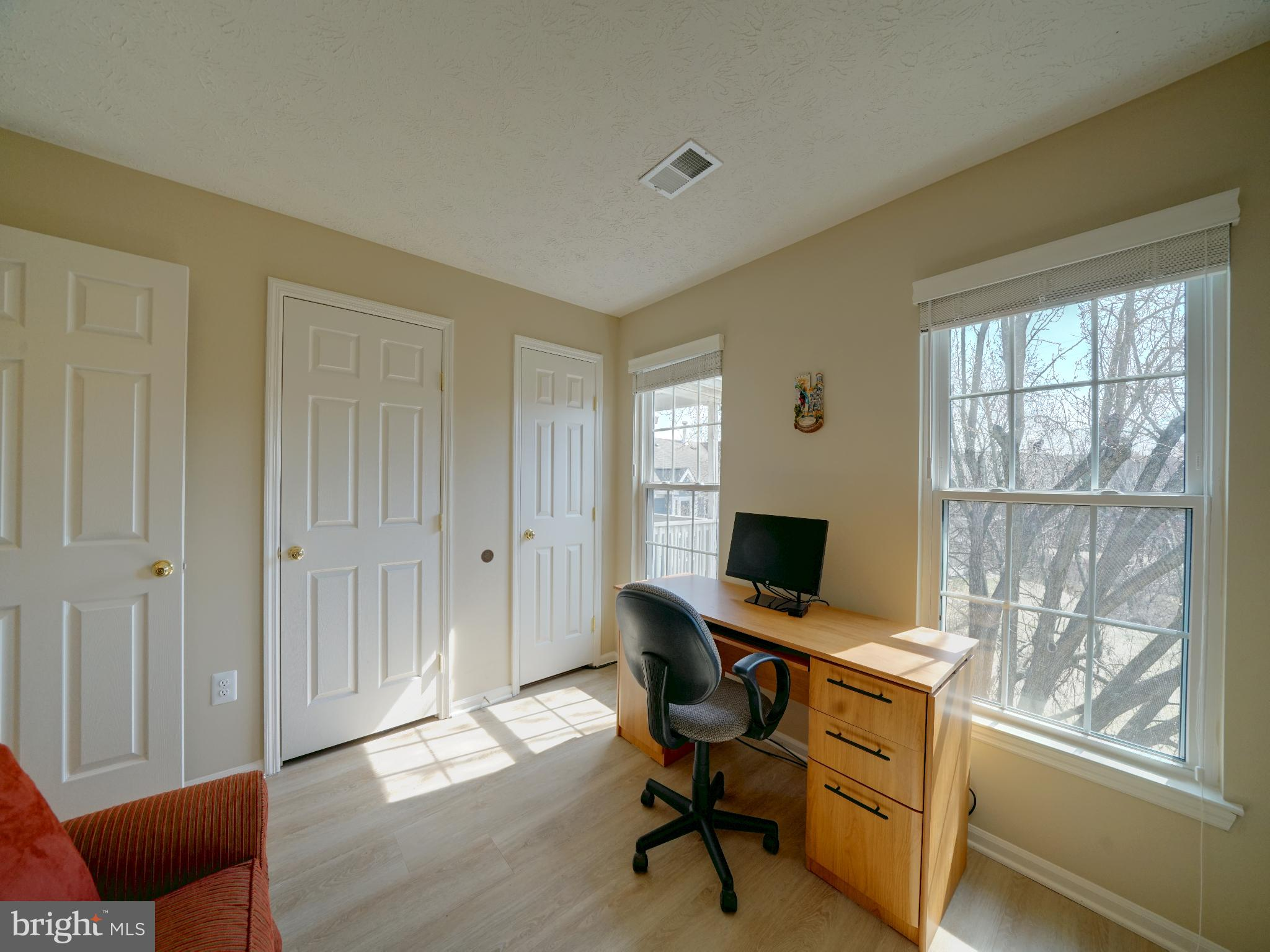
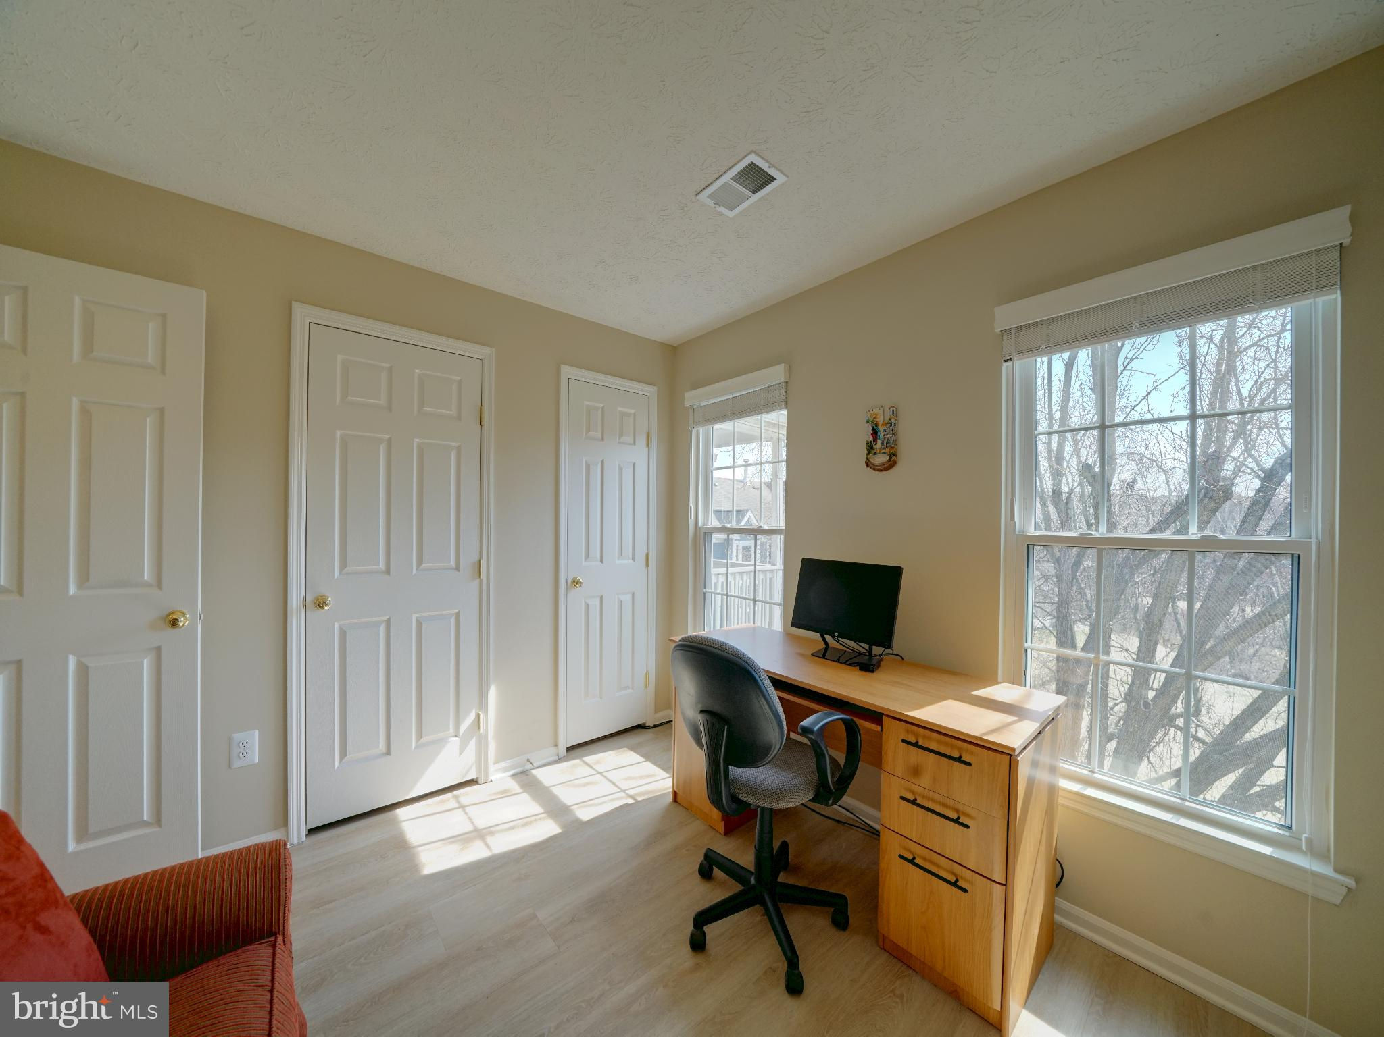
- medallion [481,549,494,563]
